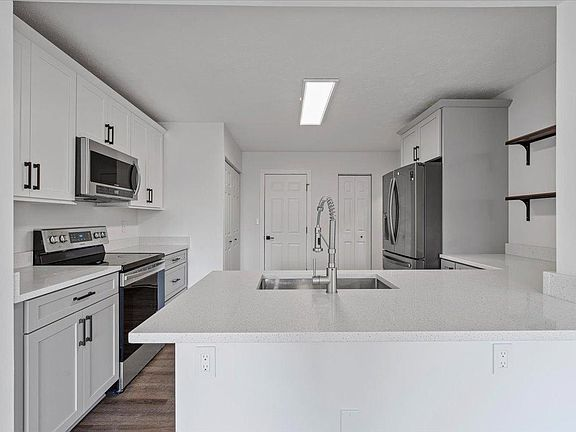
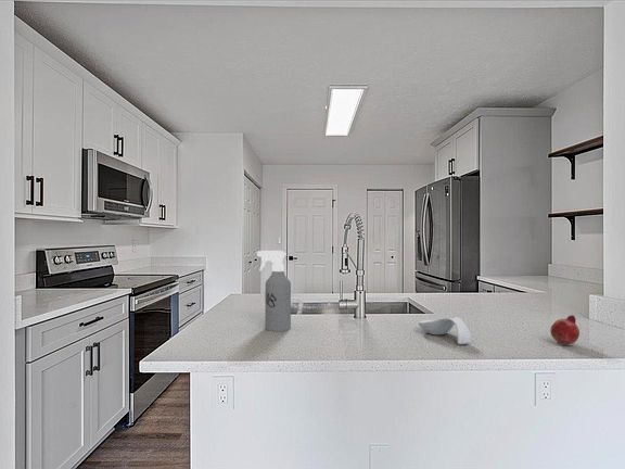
+ fruit [549,314,581,345]
+ spray bottle [256,250,292,332]
+ spoon rest [418,316,473,345]
